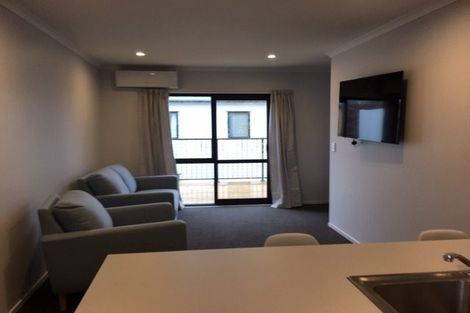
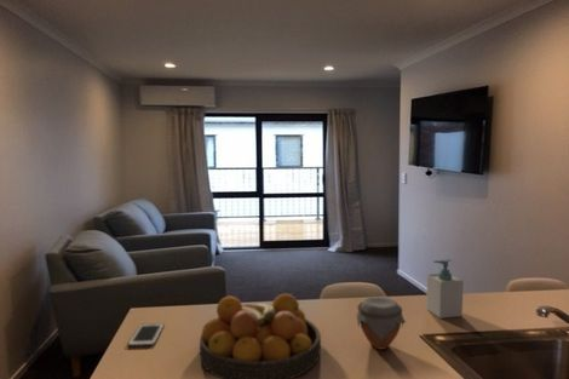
+ cell phone [127,322,165,348]
+ soap bottle [425,258,465,320]
+ jar [356,295,407,351]
+ fruit bowl [199,292,322,379]
